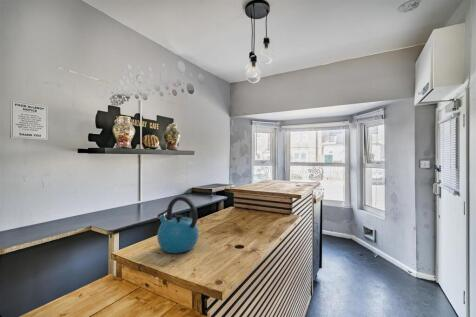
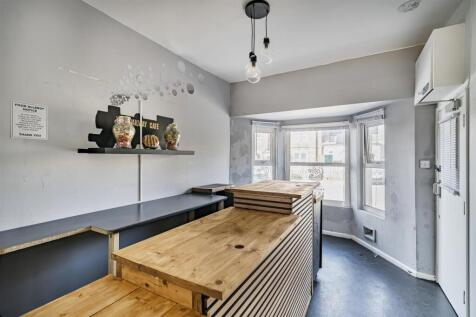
- kettle [156,195,200,254]
